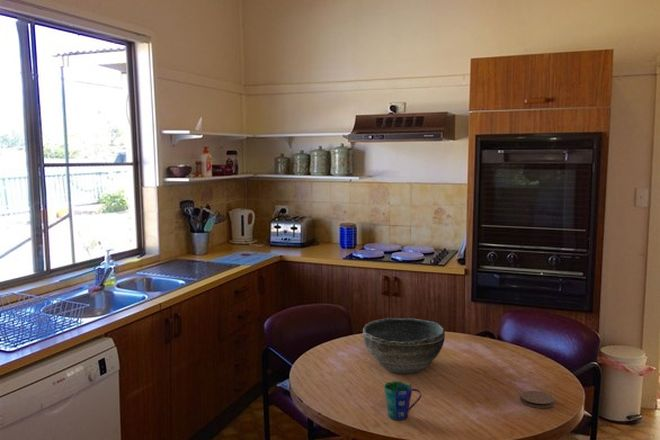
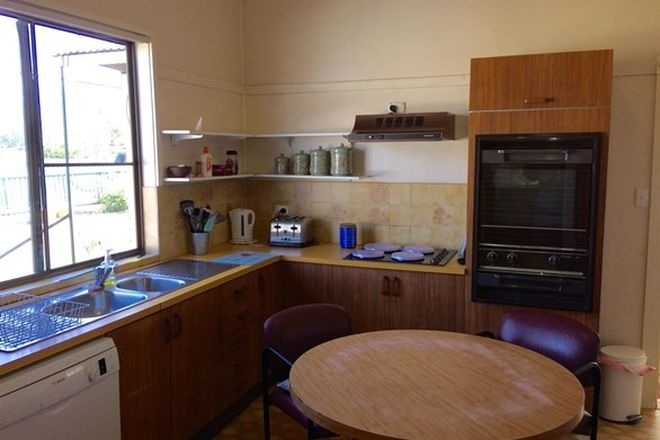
- coaster [520,390,556,409]
- bowl [362,317,446,374]
- cup [383,380,422,421]
